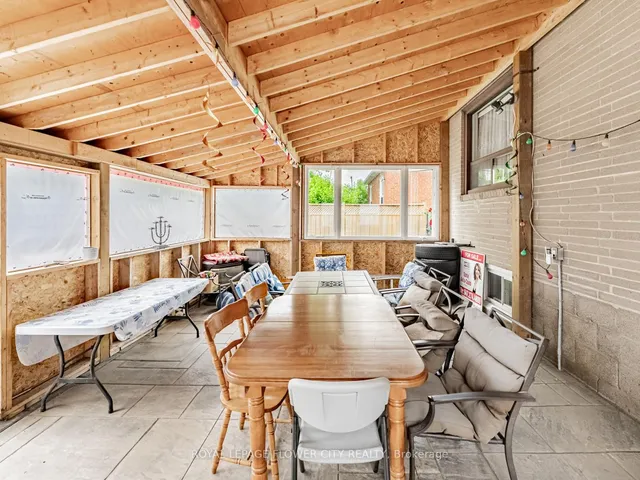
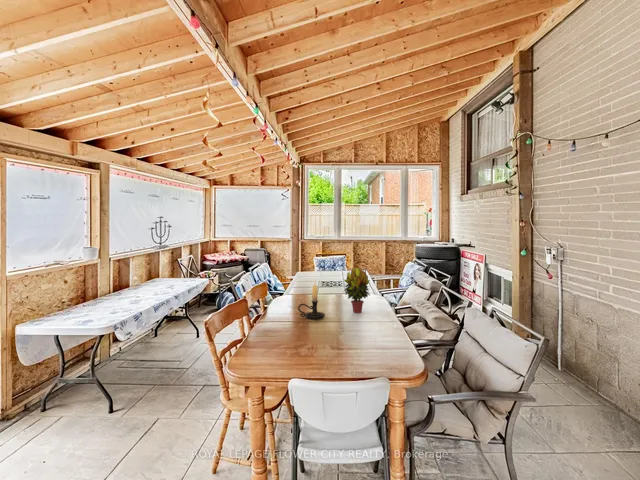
+ candle holder [297,280,326,320]
+ potted plant [342,266,371,314]
